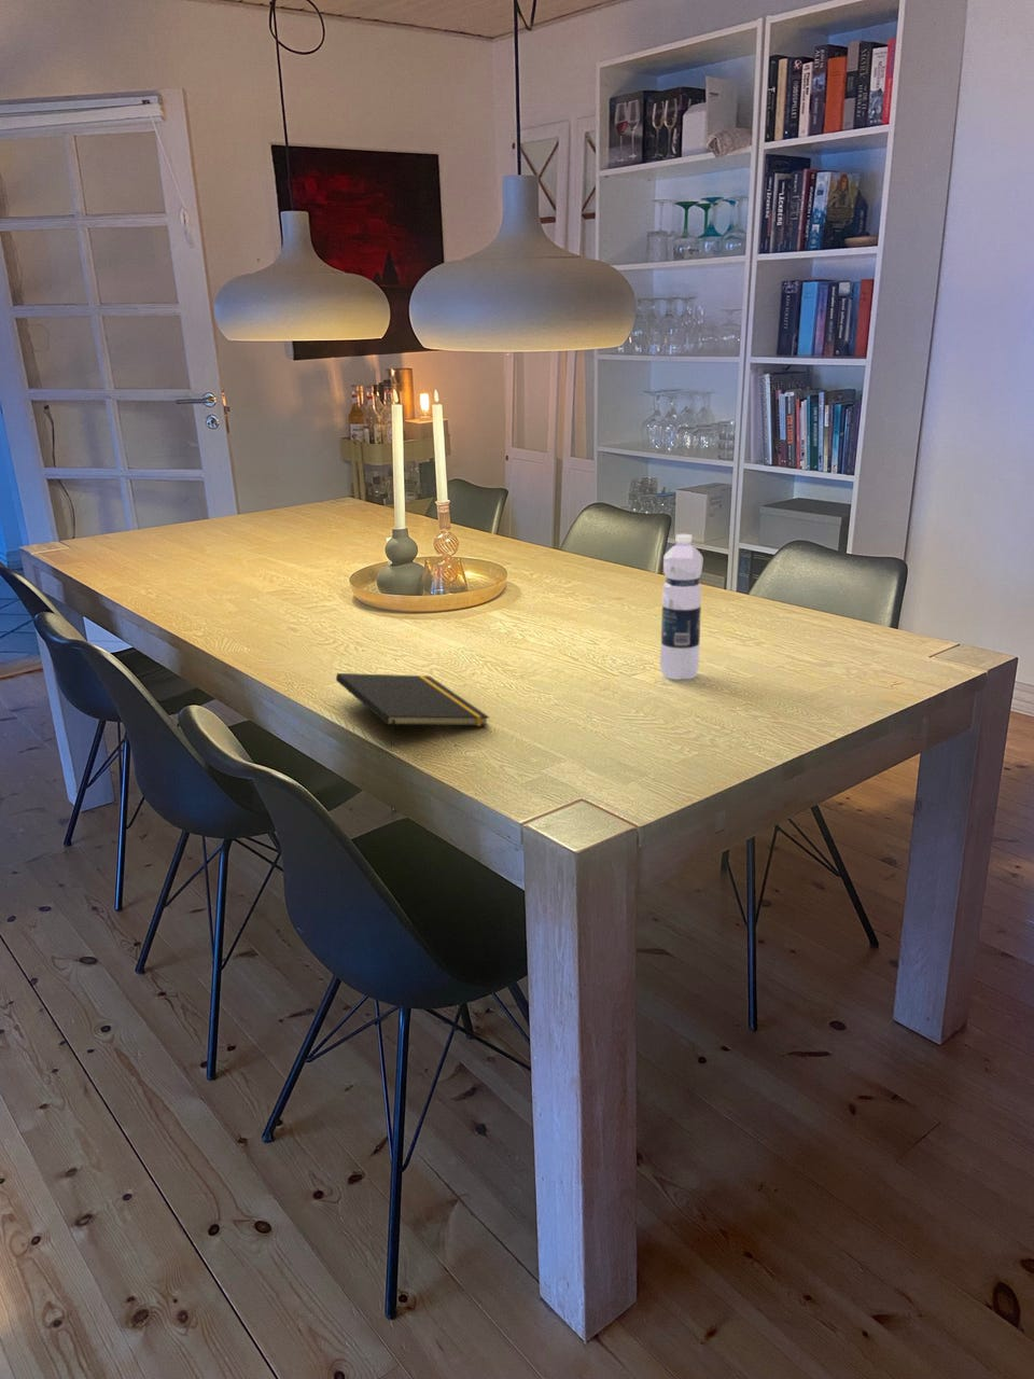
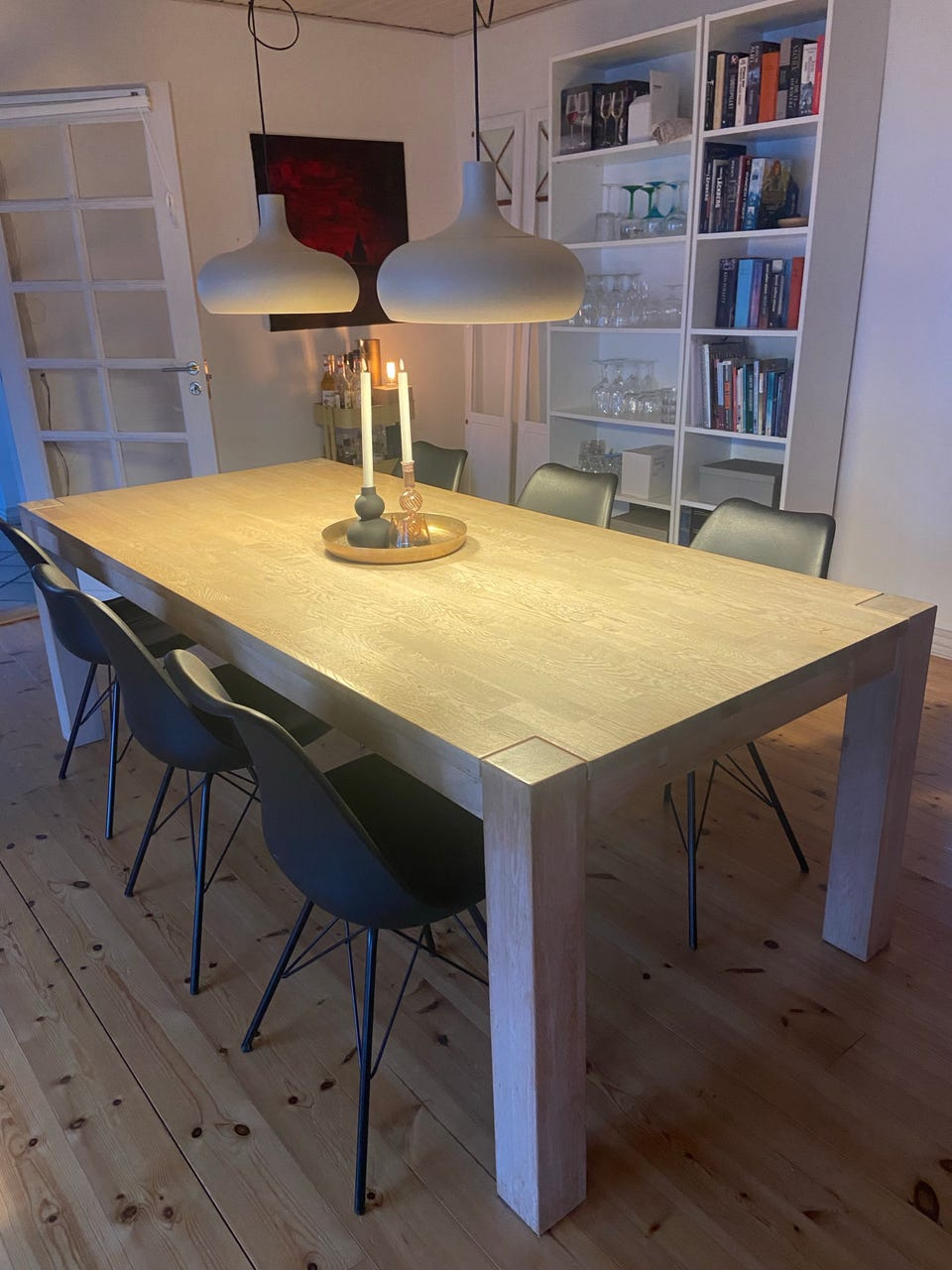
- notepad [335,672,490,748]
- water bottle [659,533,705,680]
